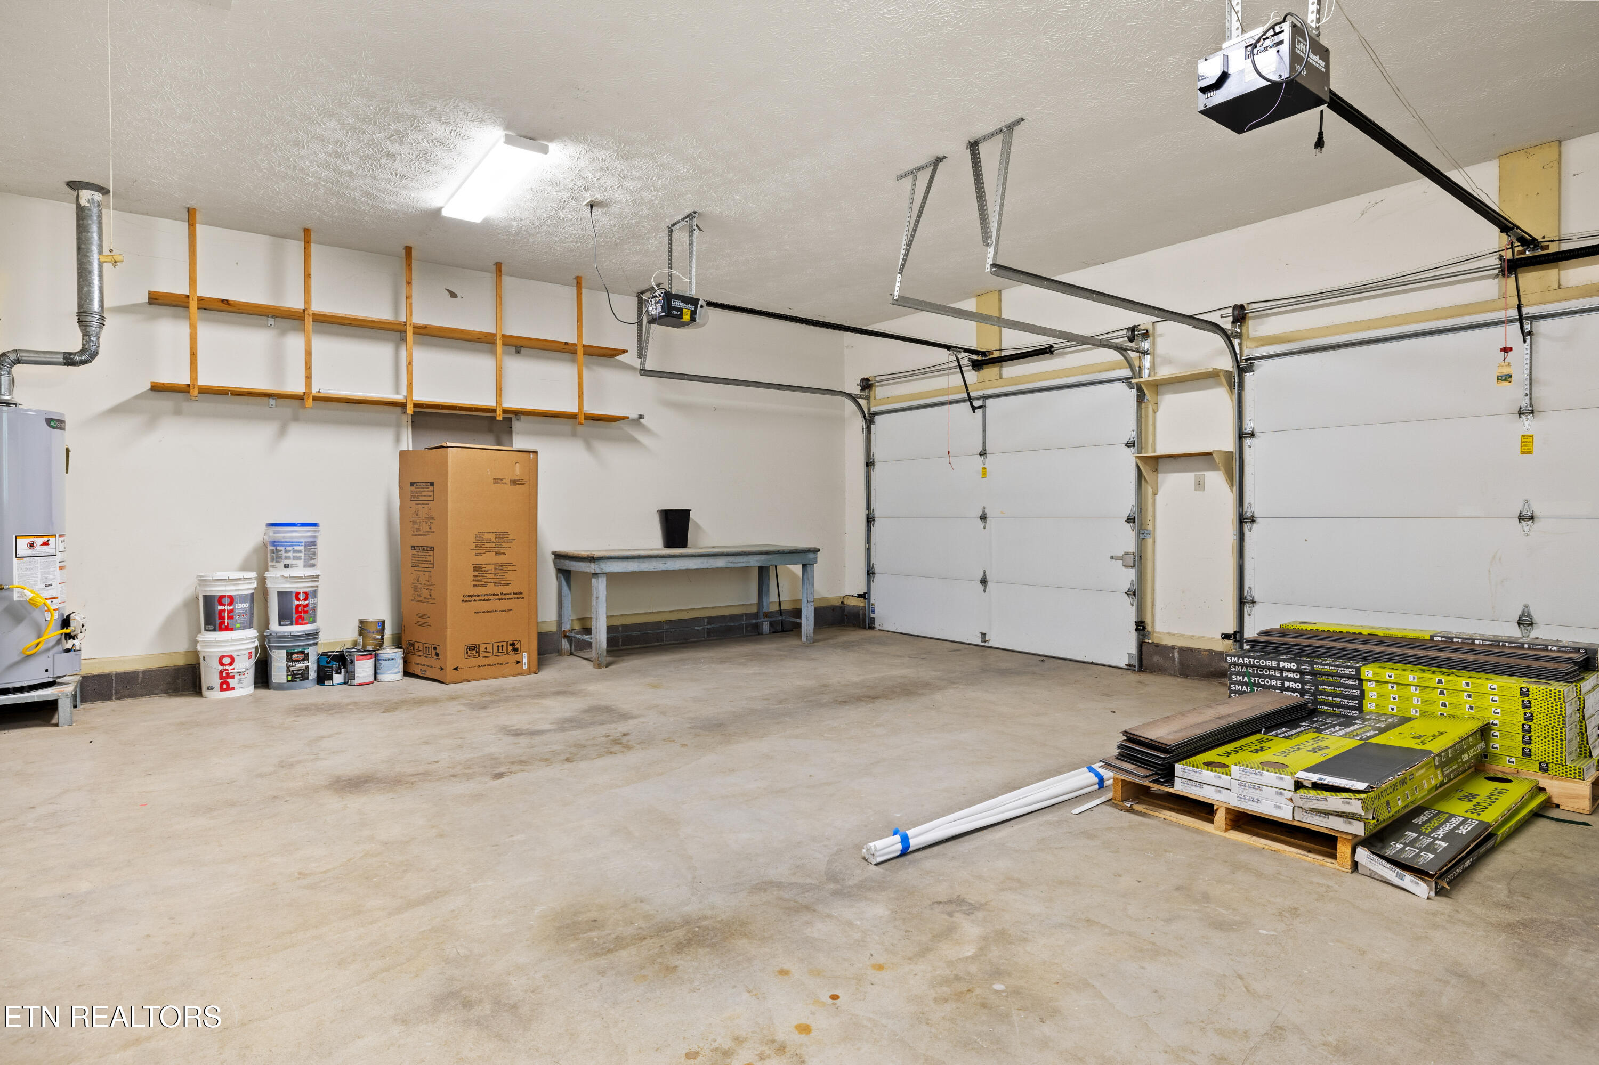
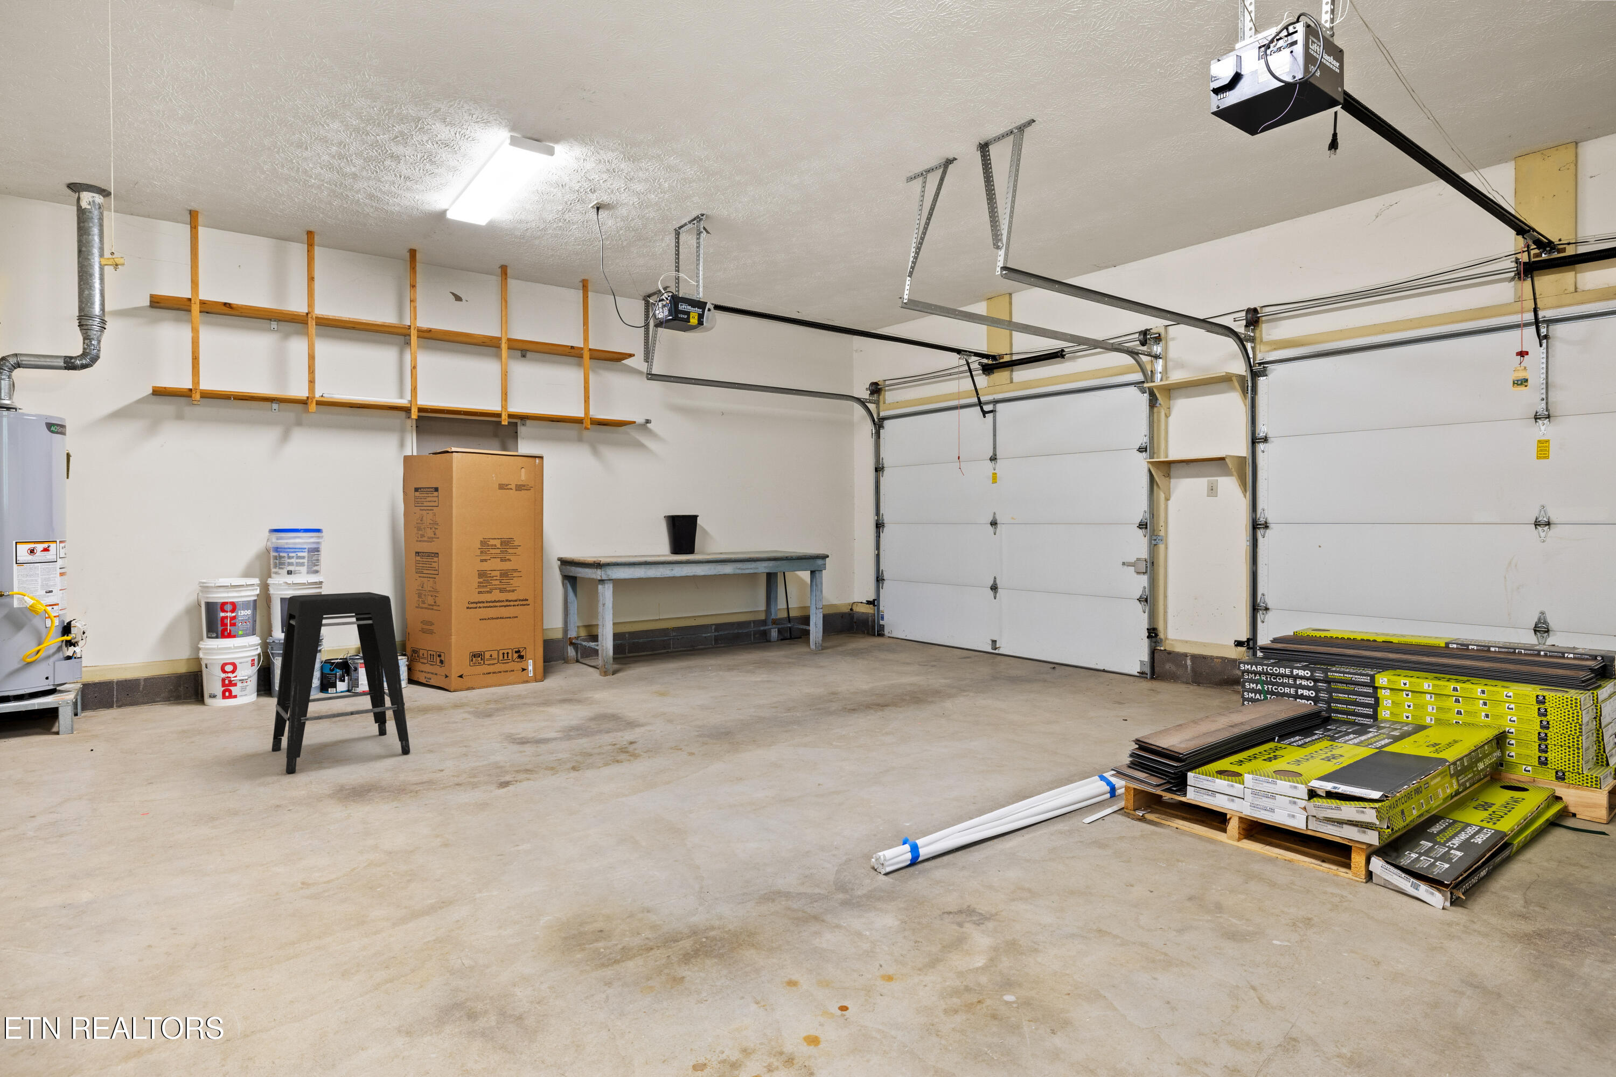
+ stool [272,591,411,774]
